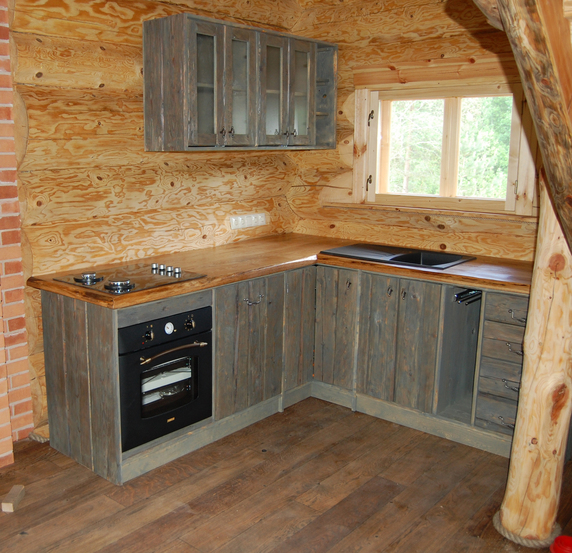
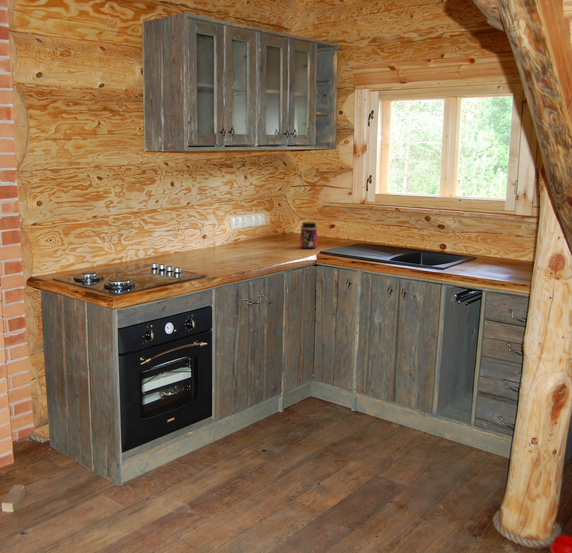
+ jar [300,221,318,250]
